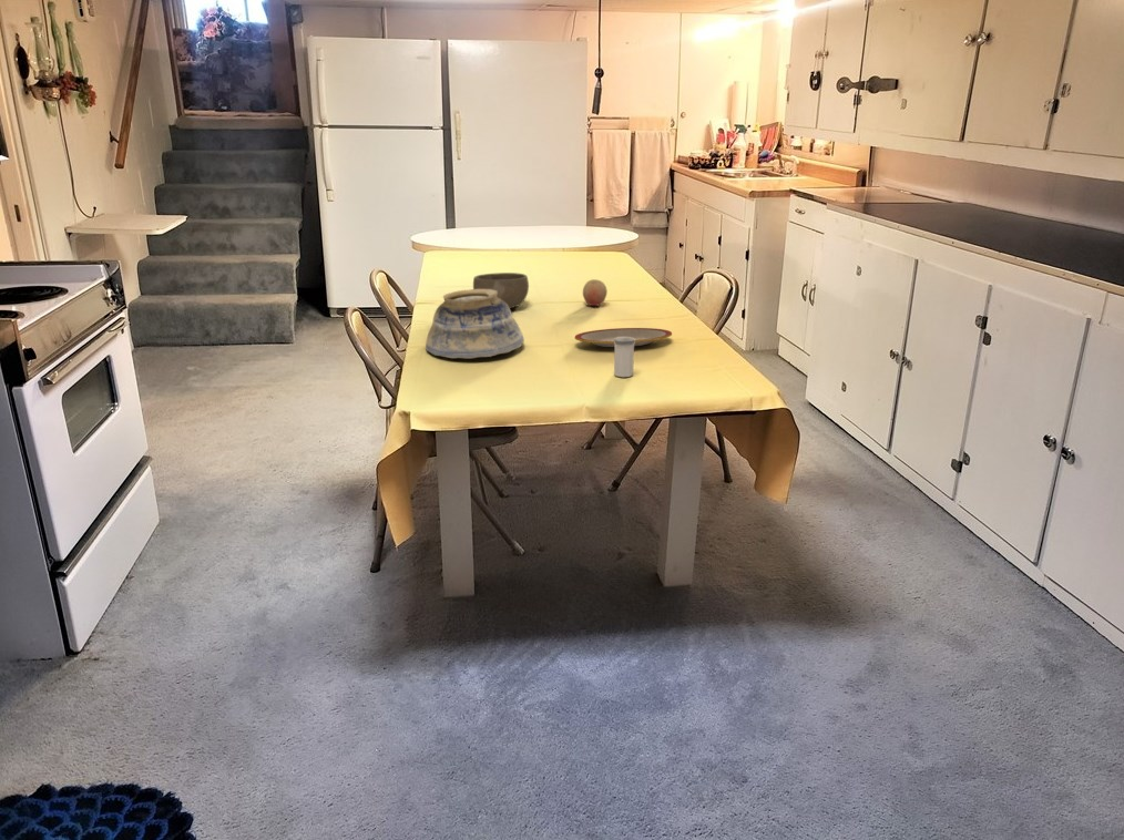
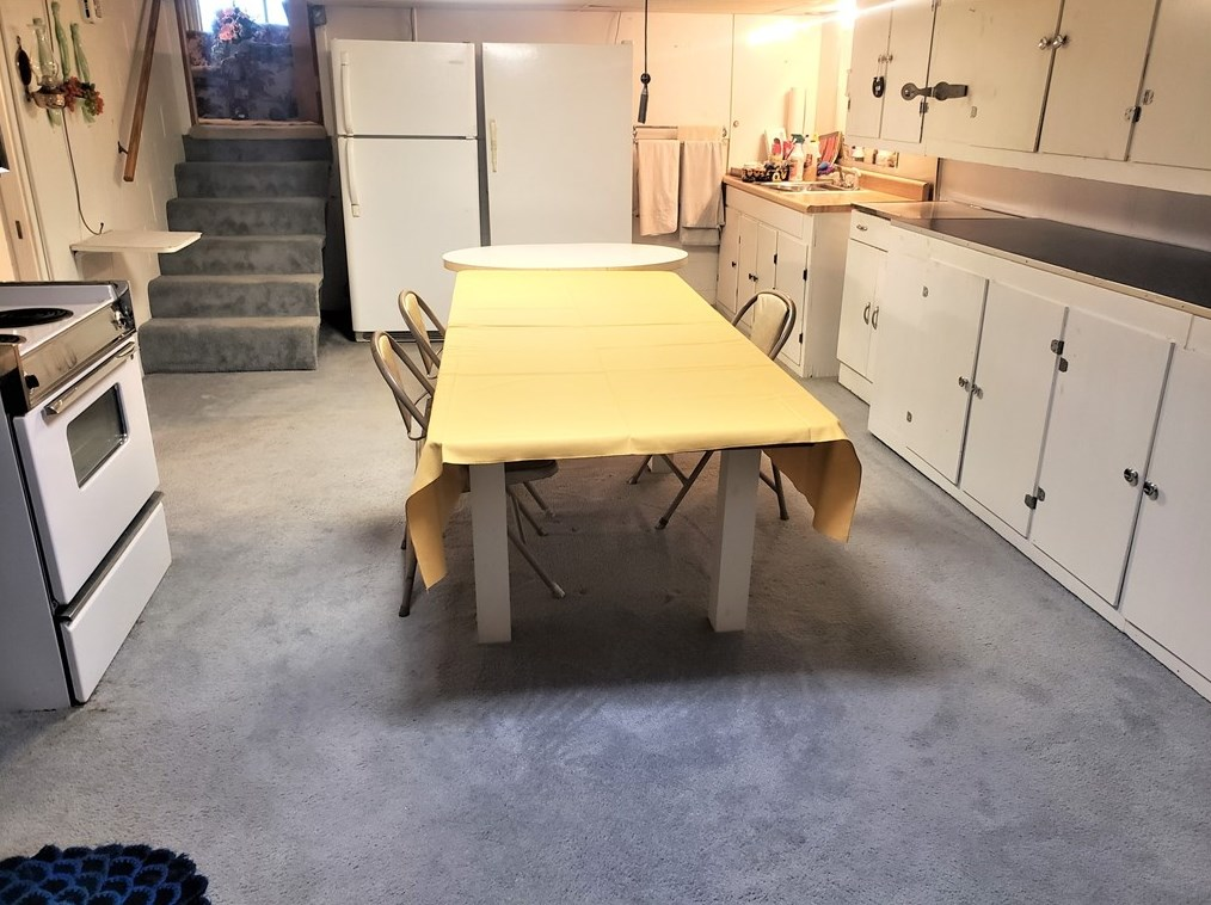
- salt shaker [613,337,635,378]
- fruit [582,278,609,307]
- plate [574,327,673,348]
- bowl [425,288,525,359]
- bowl [472,272,530,309]
